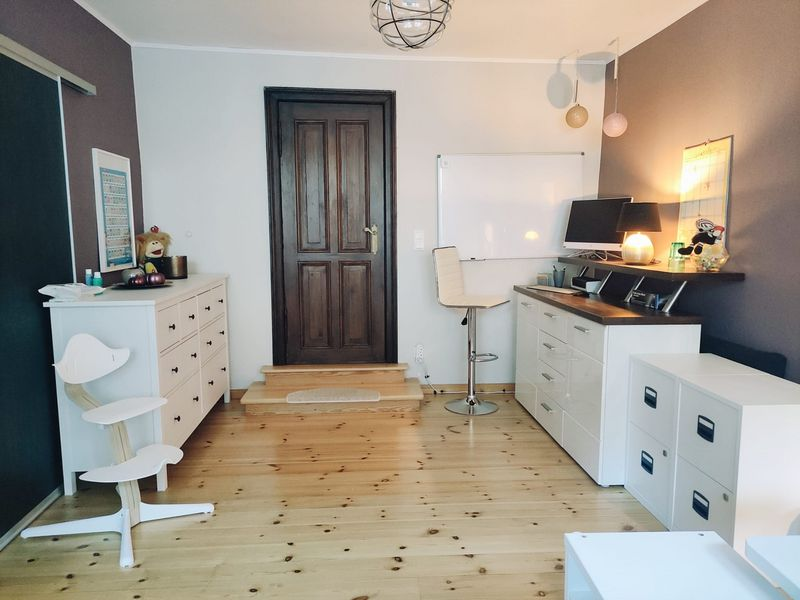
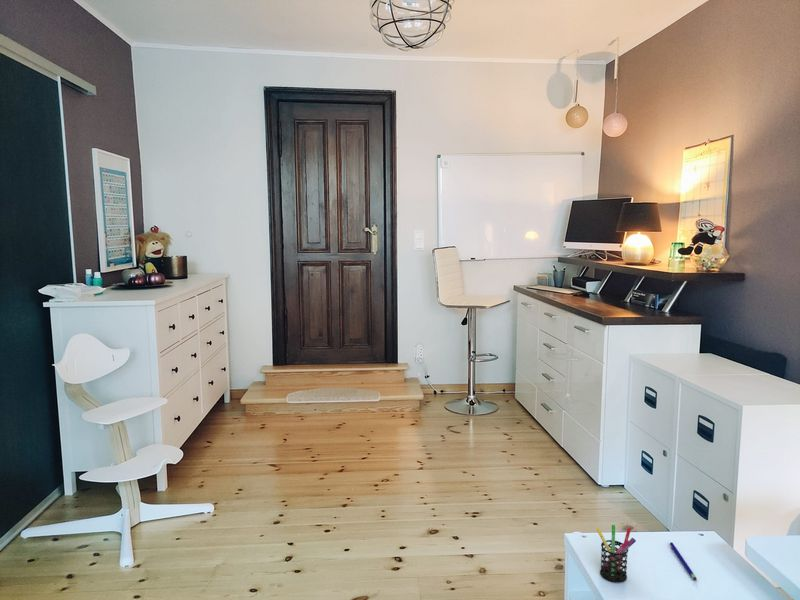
+ pen holder [595,524,637,583]
+ pen [669,541,698,581]
